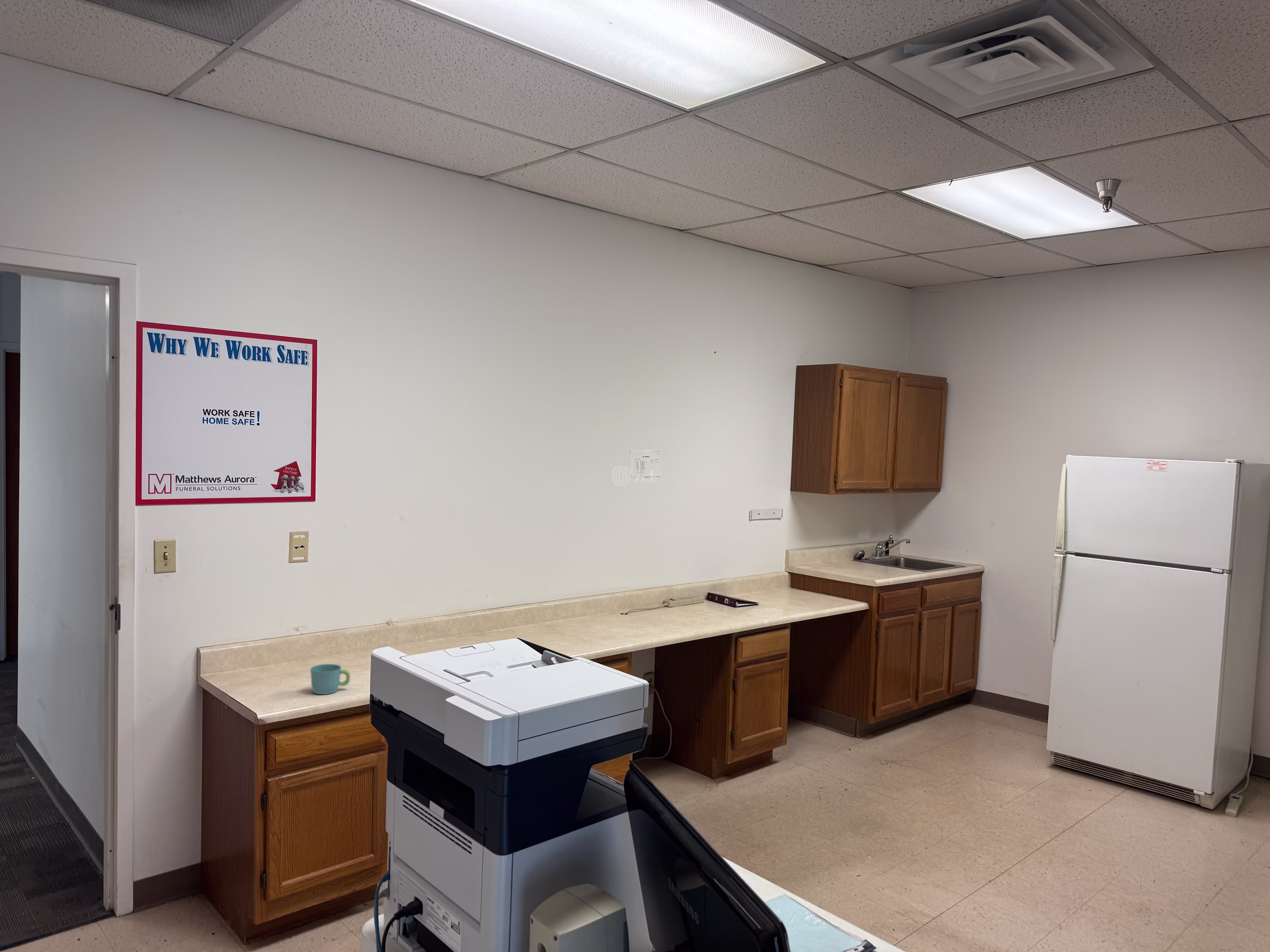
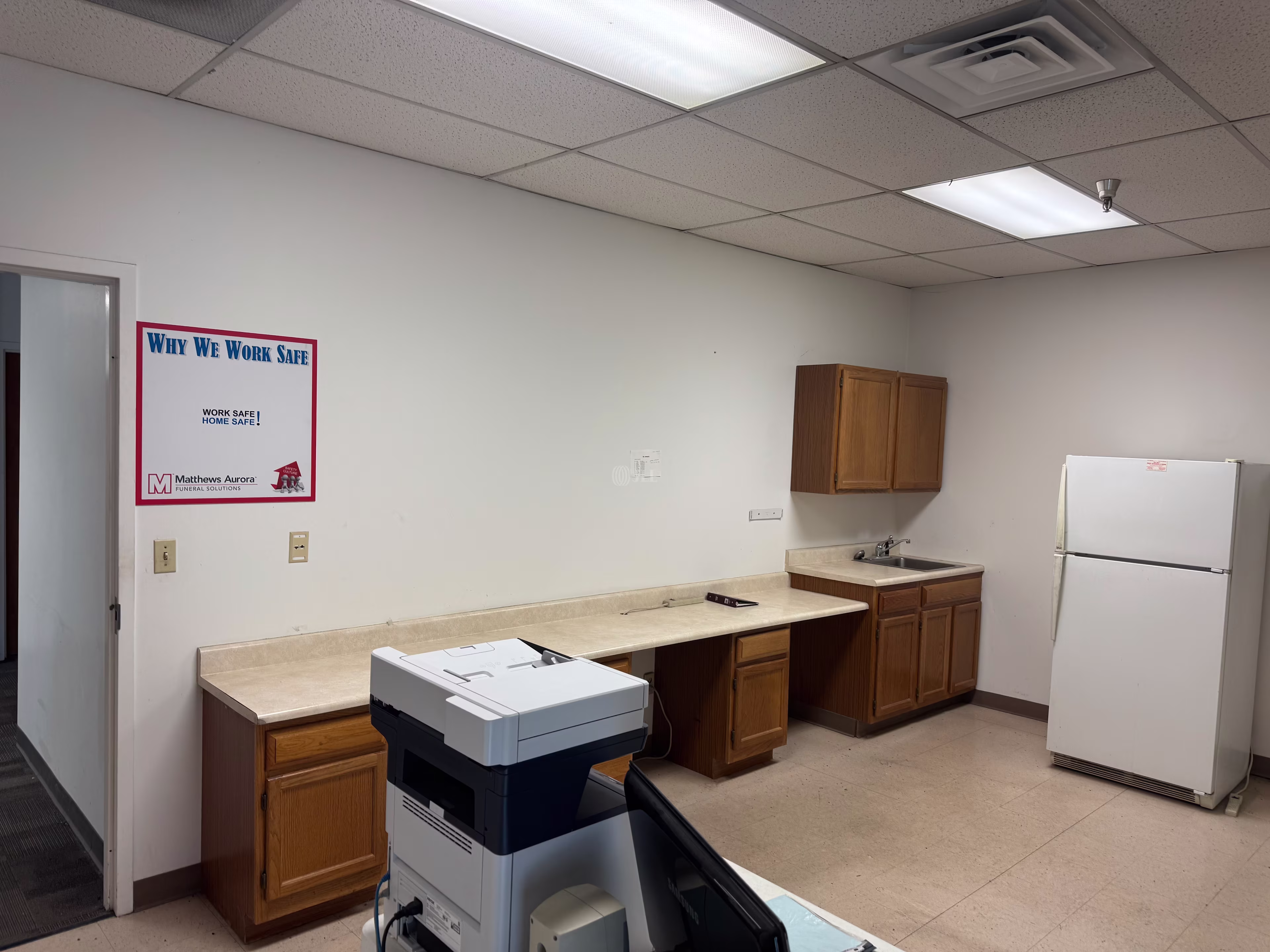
- mug [310,664,351,694]
